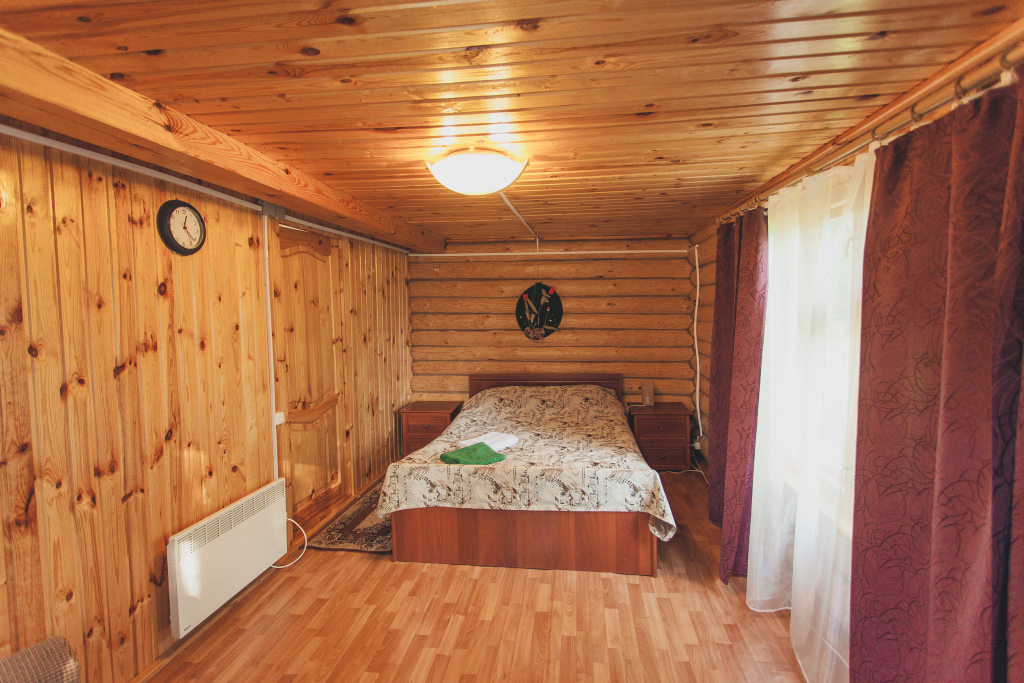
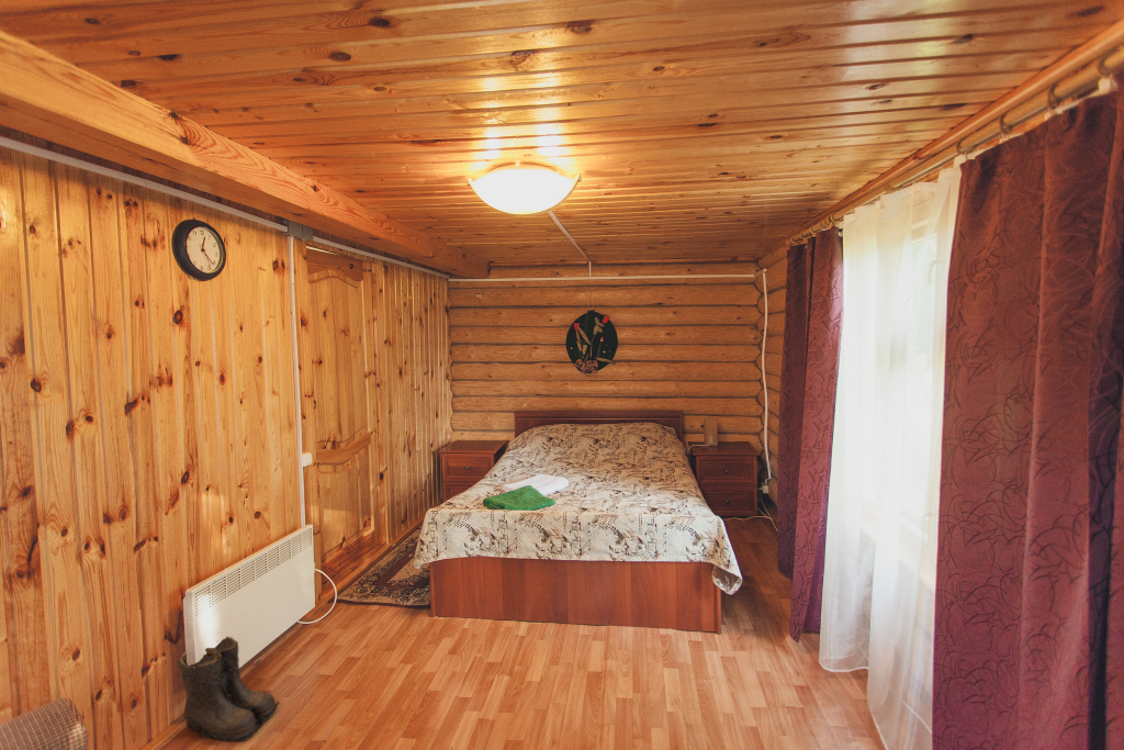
+ boots [177,636,281,743]
